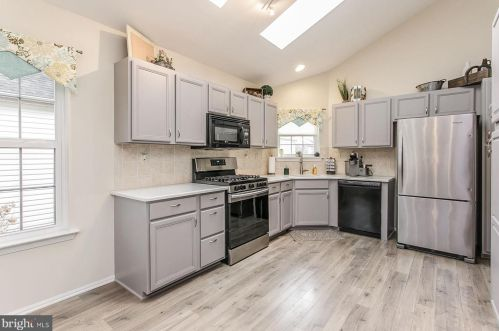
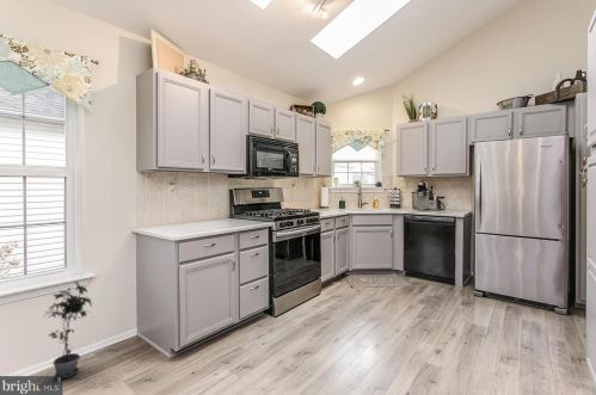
+ potted plant [42,280,93,379]
